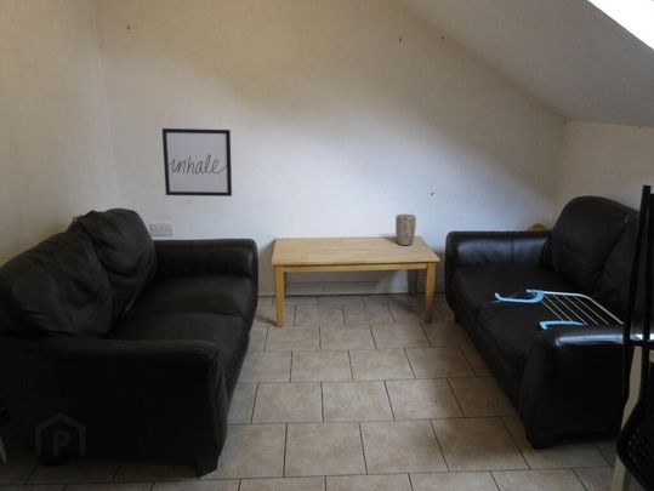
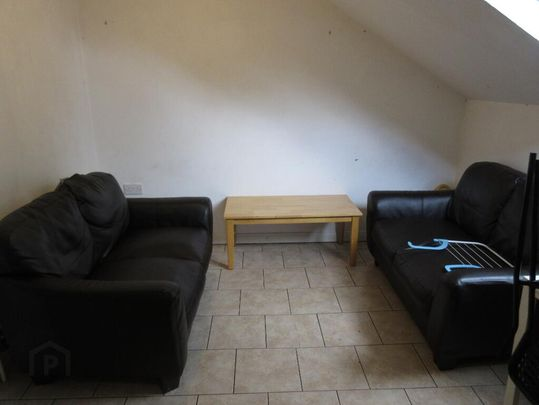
- plant pot [394,212,417,246]
- wall art [161,127,233,198]
